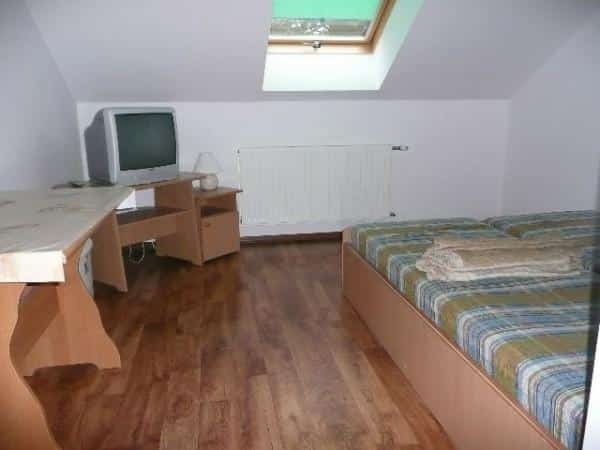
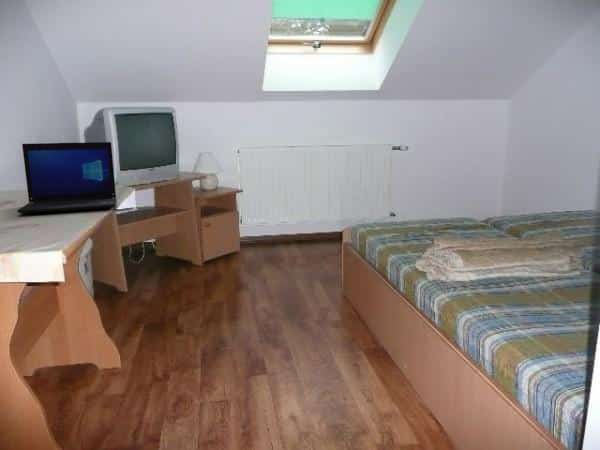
+ laptop [16,141,117,214]
